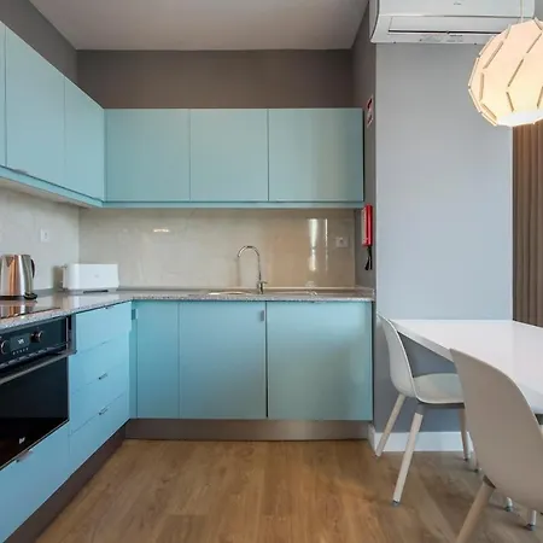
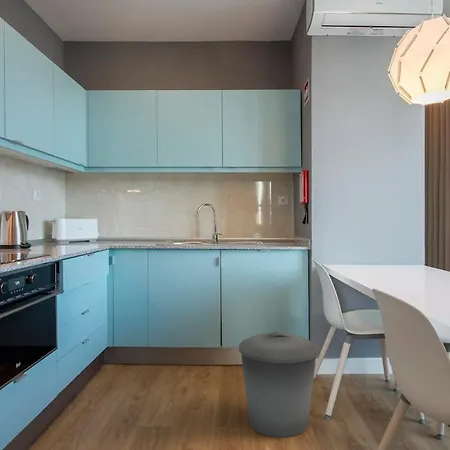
+ trash can [238,331,320,438]
